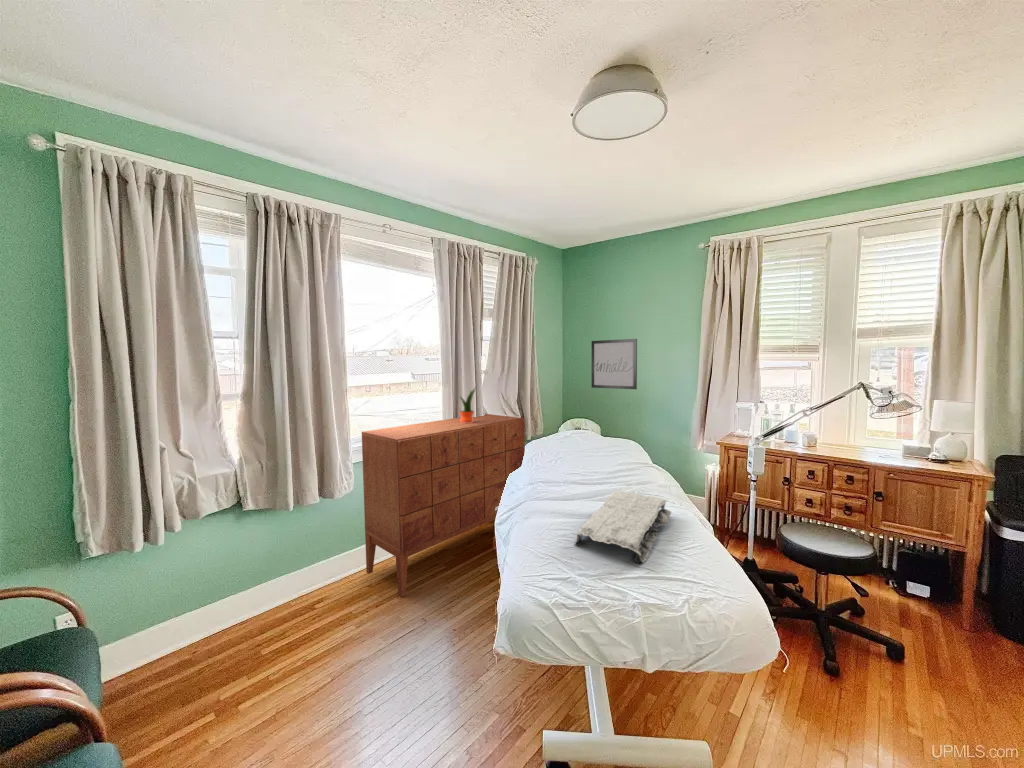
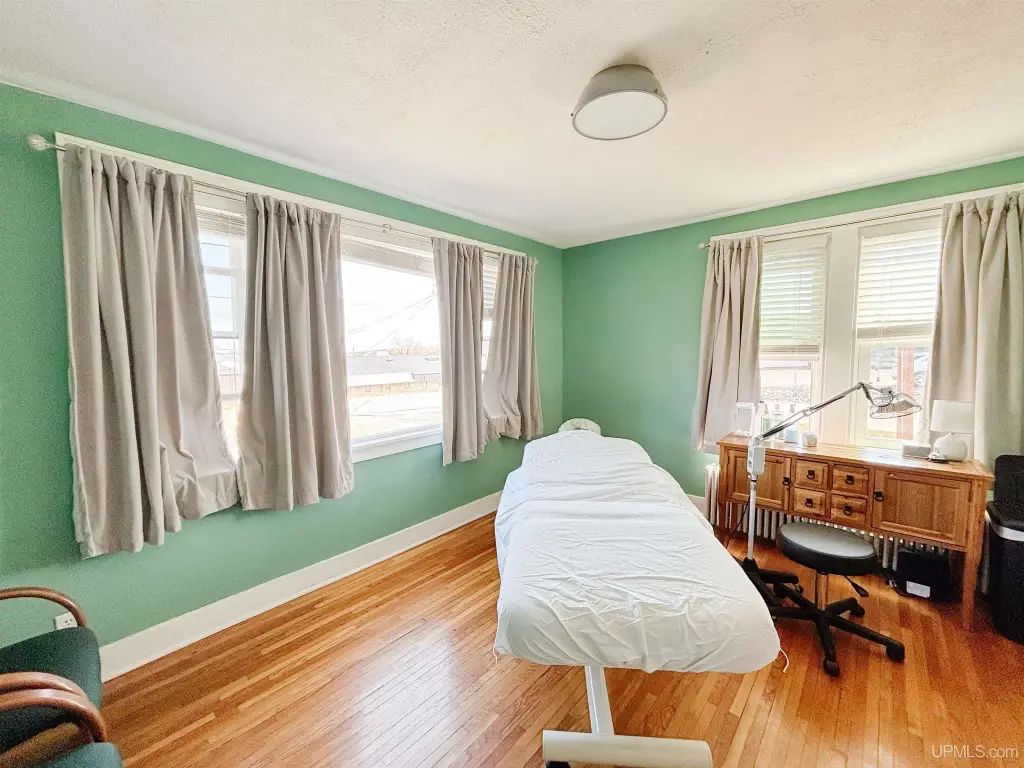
- stone plaque [573,490,673,564]
- dresser [361,413,525,598]
- wall art [591,338,638,390]
- potted plant [458,386,477,423]
